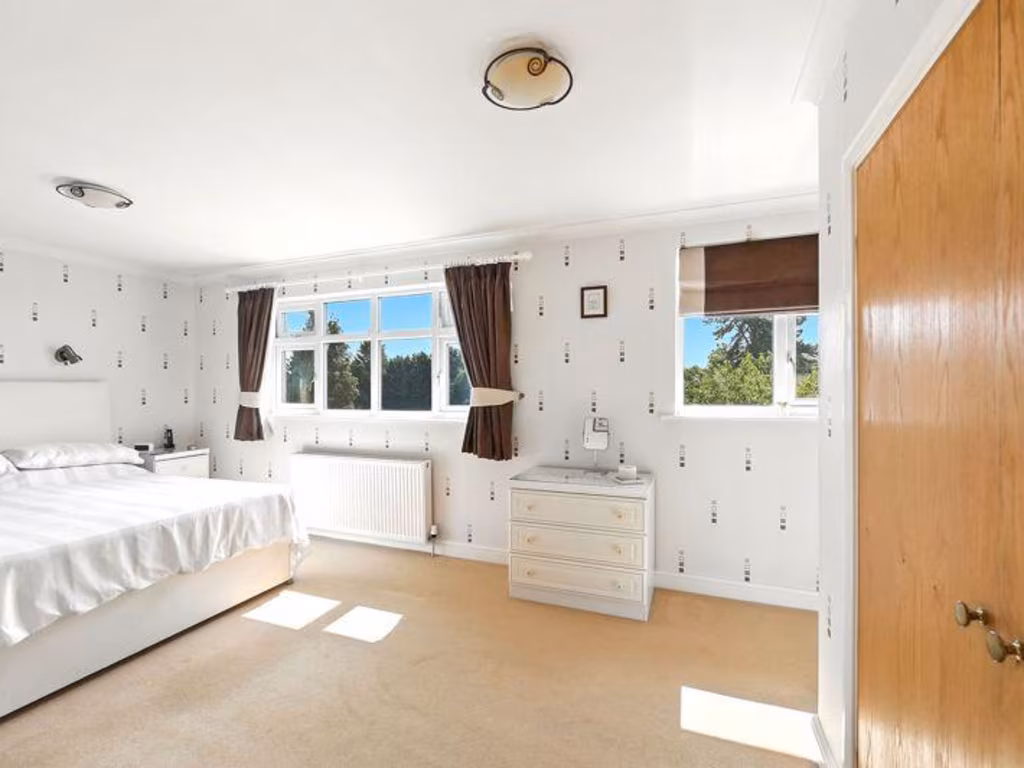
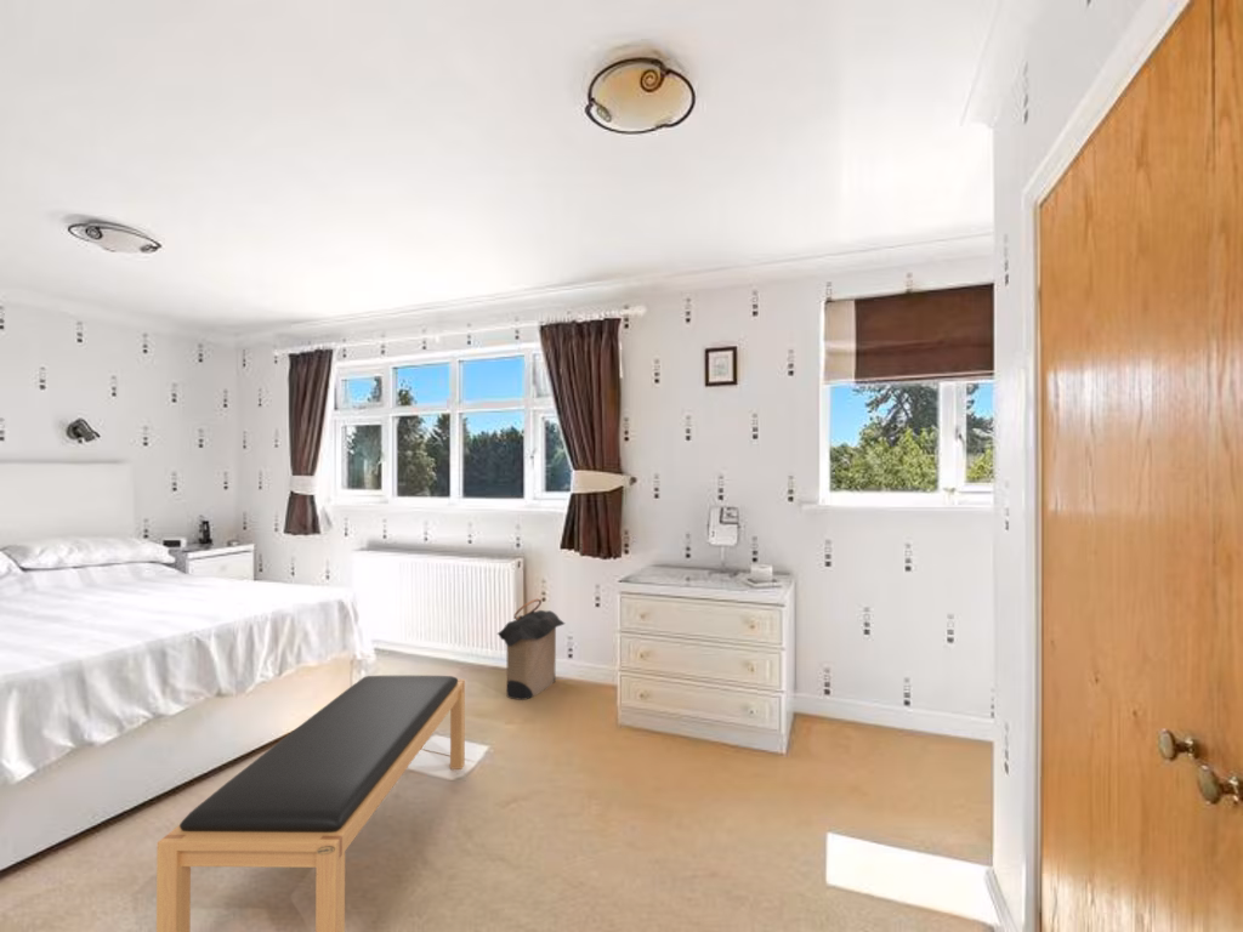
+ laundry hamper [496,597,566,701]
+ bench [155,675,466,932]
